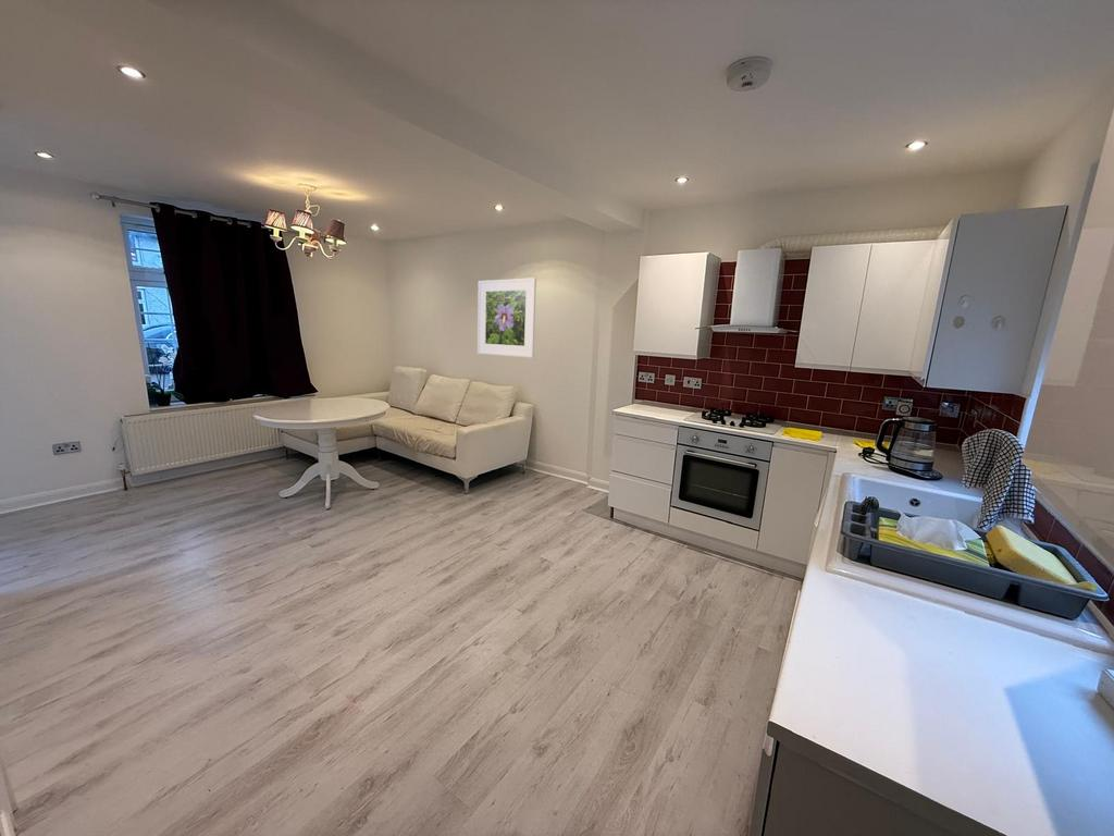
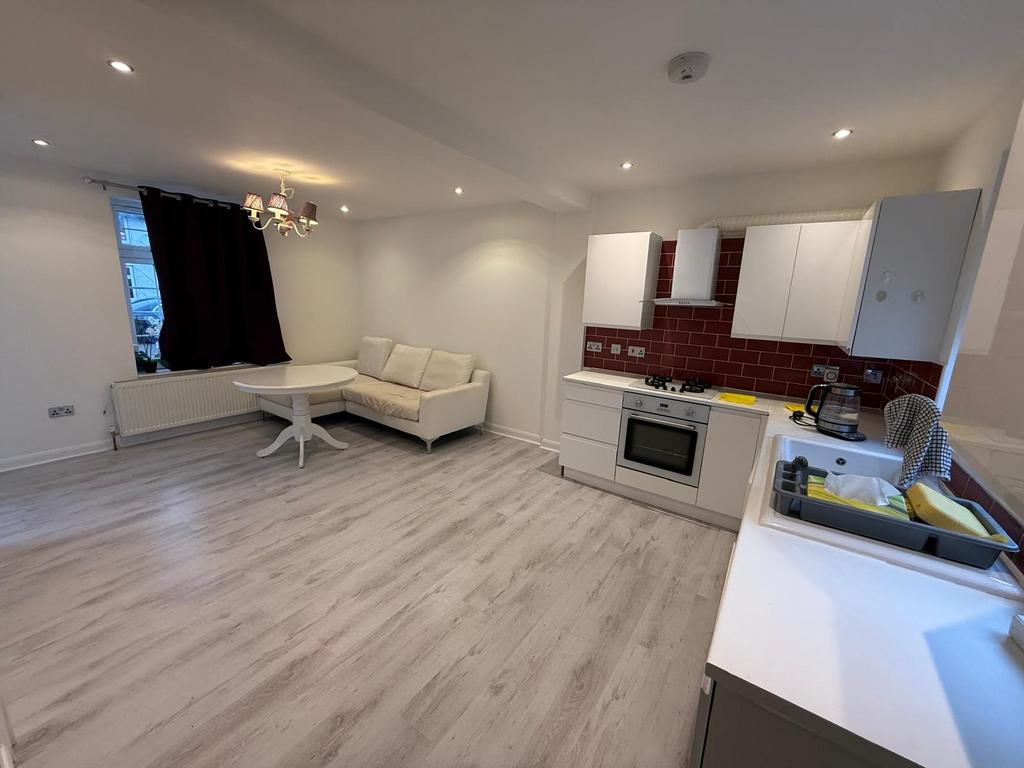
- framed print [476,276,537,358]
